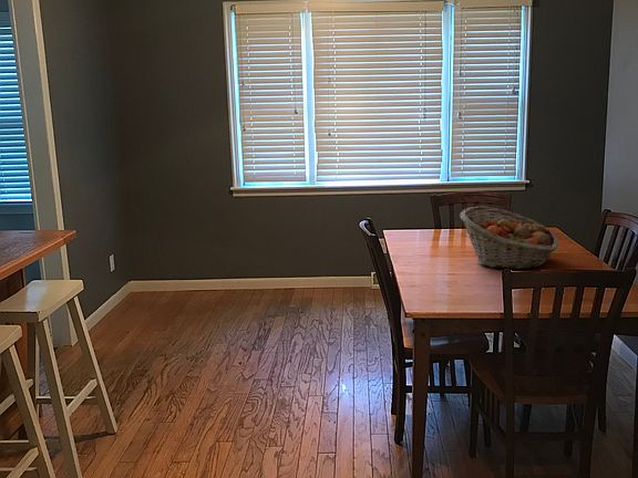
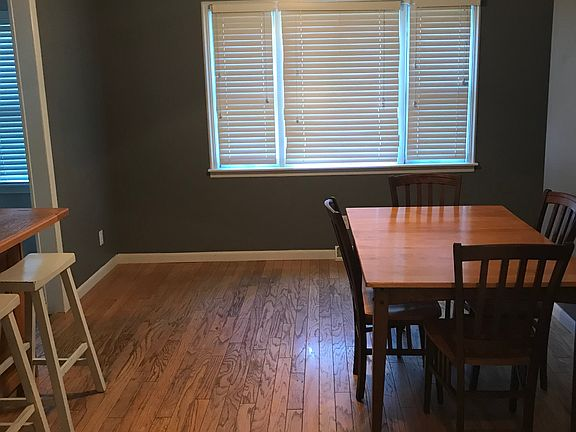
- fruit basket [460,205,559,270]
